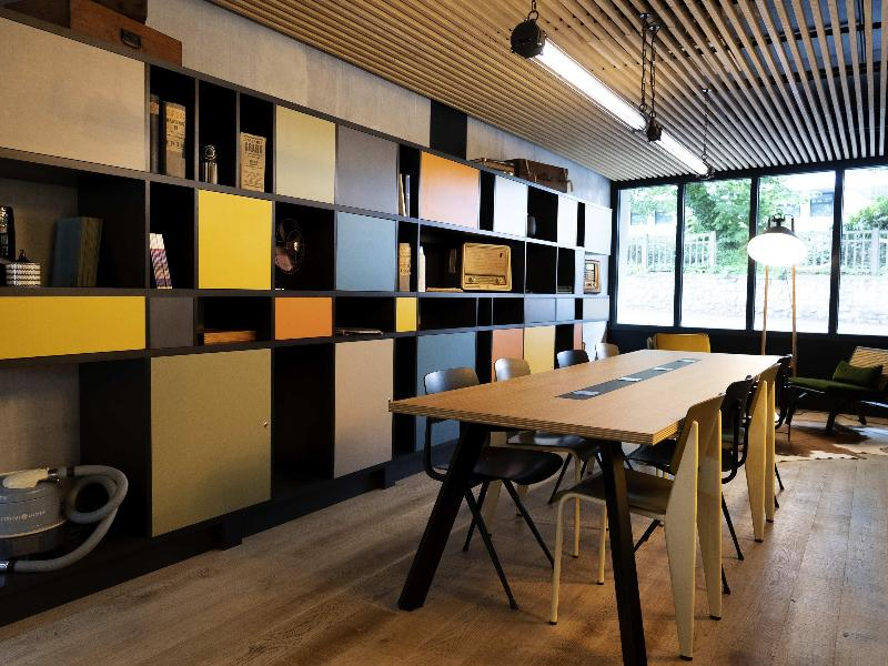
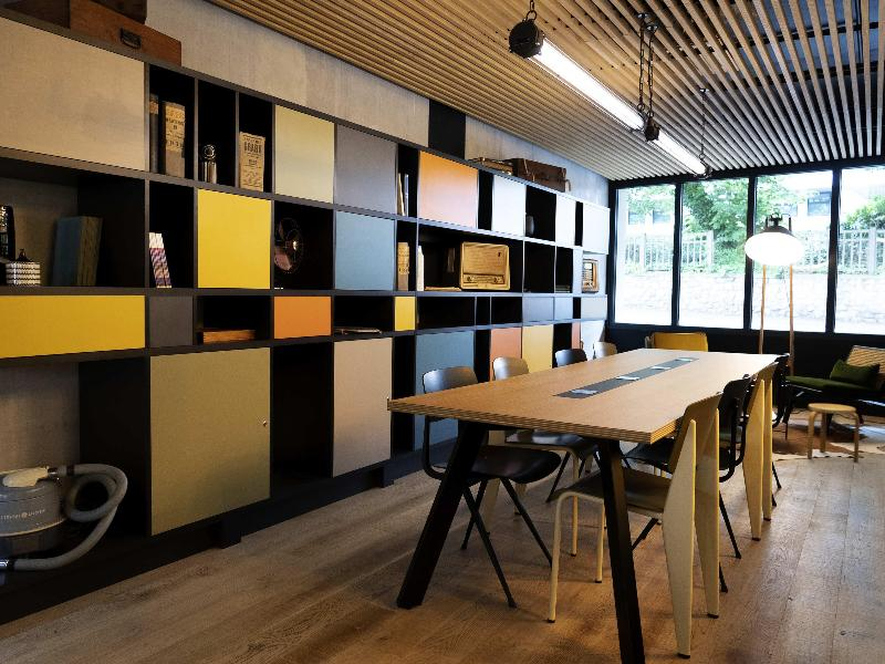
+ stool [806,403,861,463]
